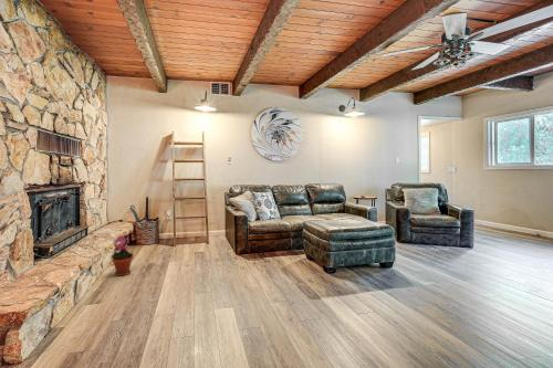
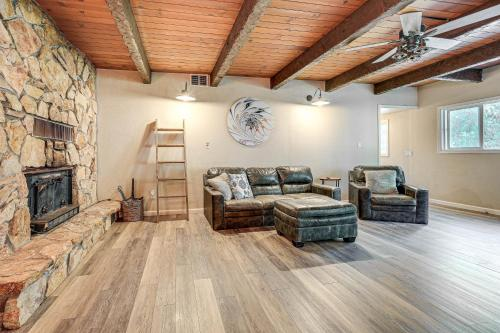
- potted plant [109,235,135,277]
